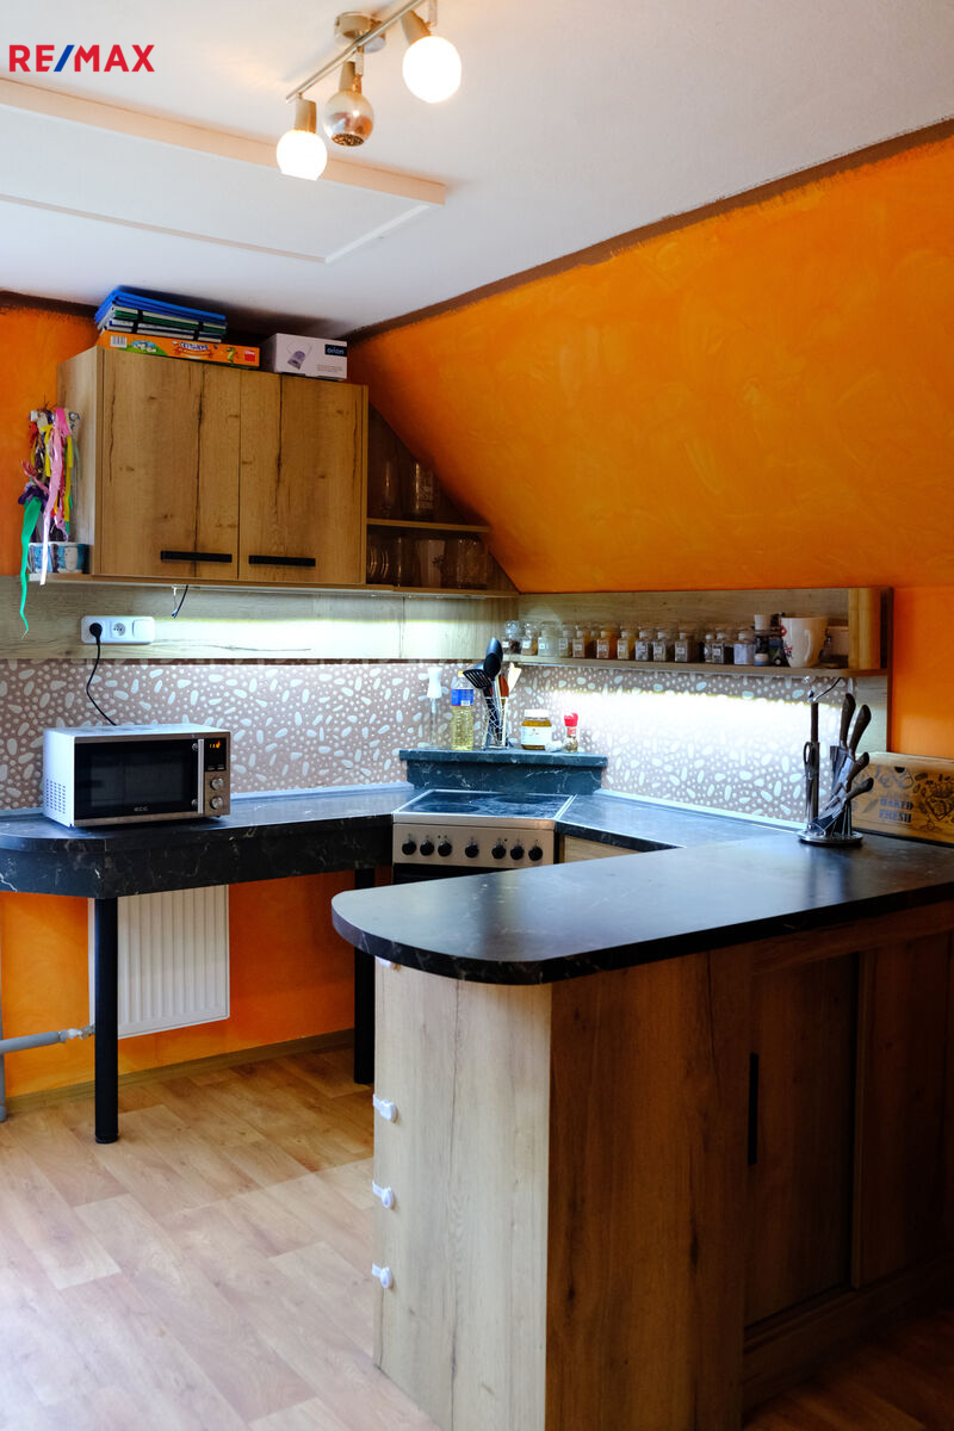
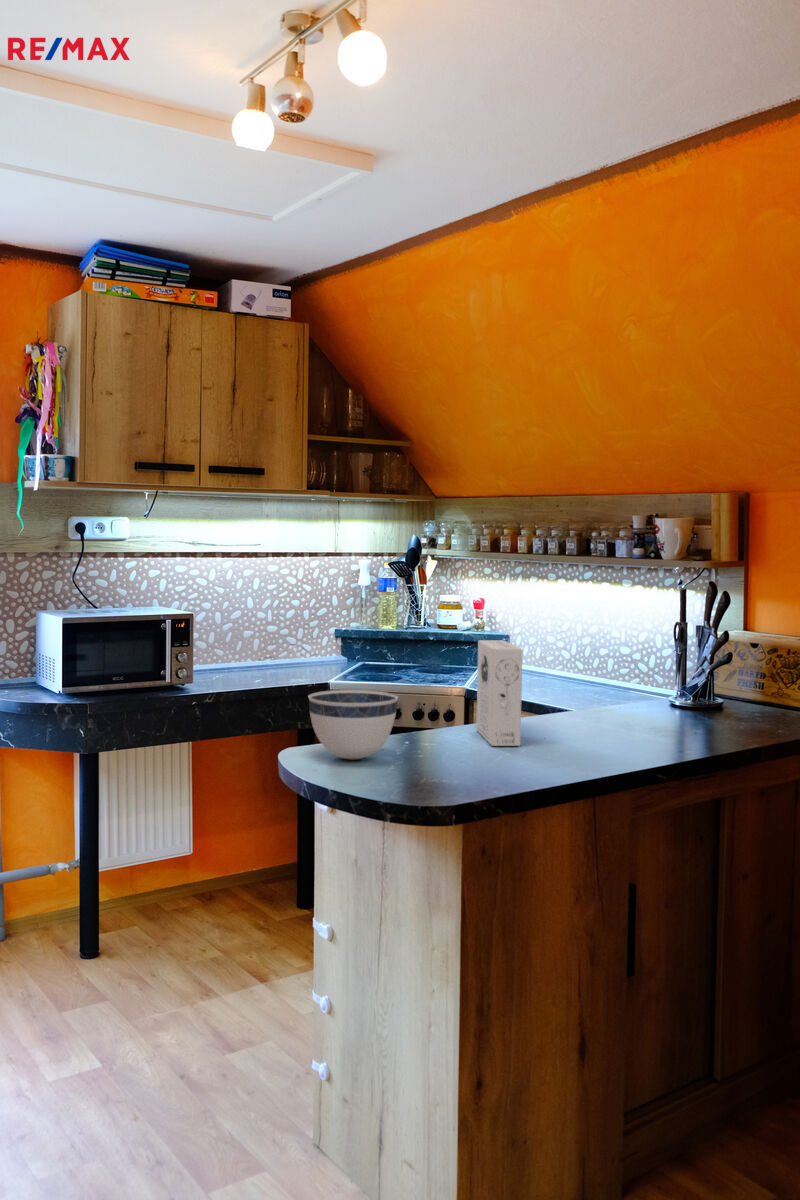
+ cereal box [475,639,523,747]
+ bowl [307,689,399,760]
